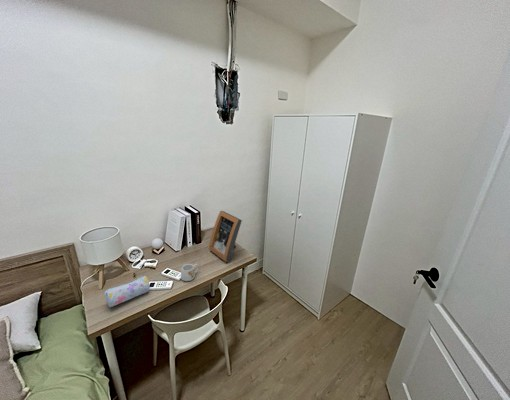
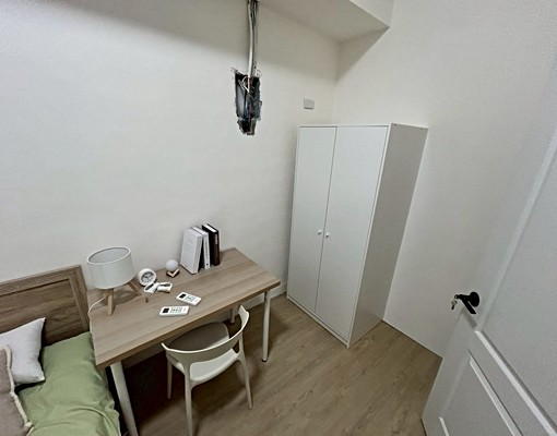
- picture frame [208,210,243,263]
- pencil case [103,274,151,308]
- mug [180,263,200,282]
